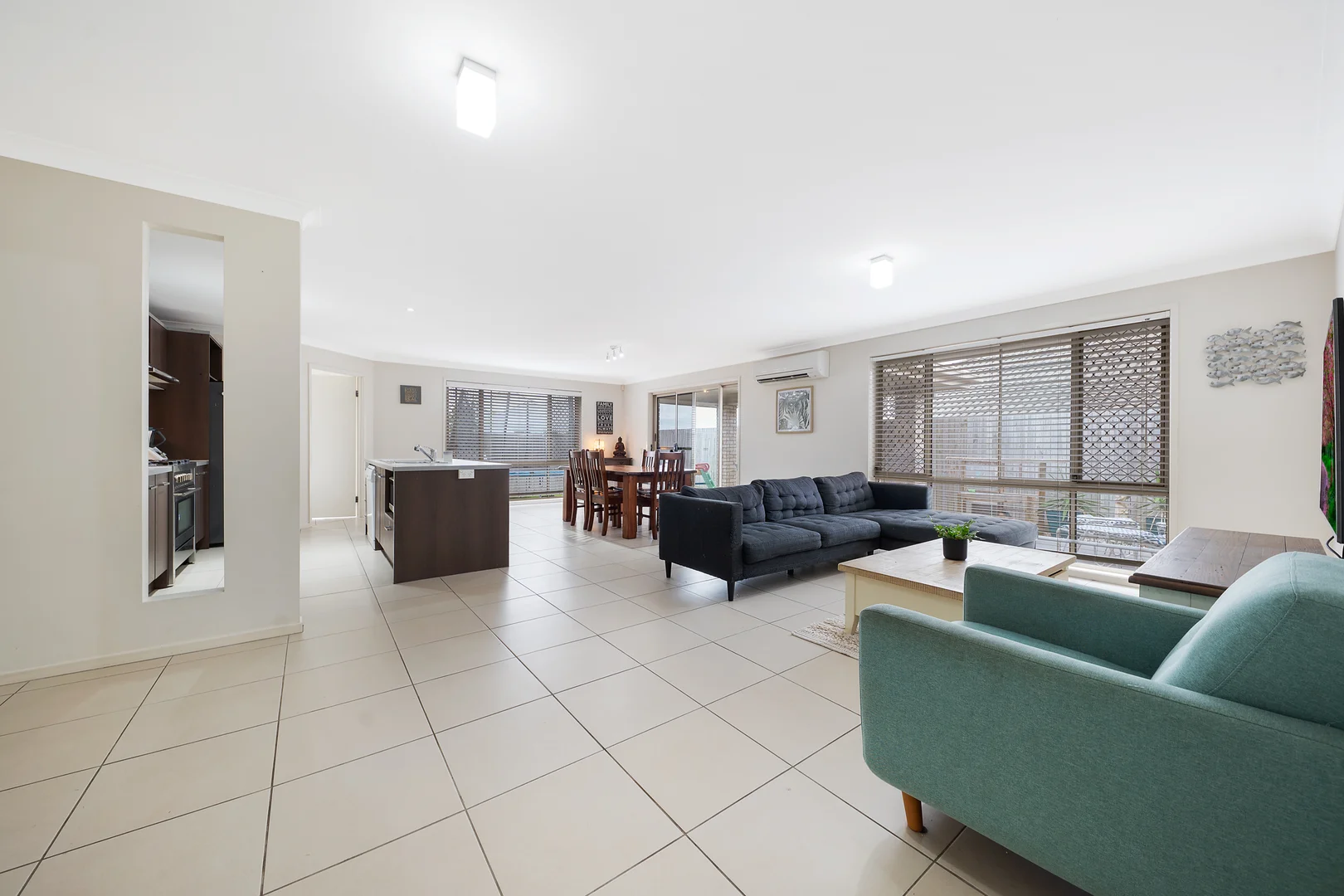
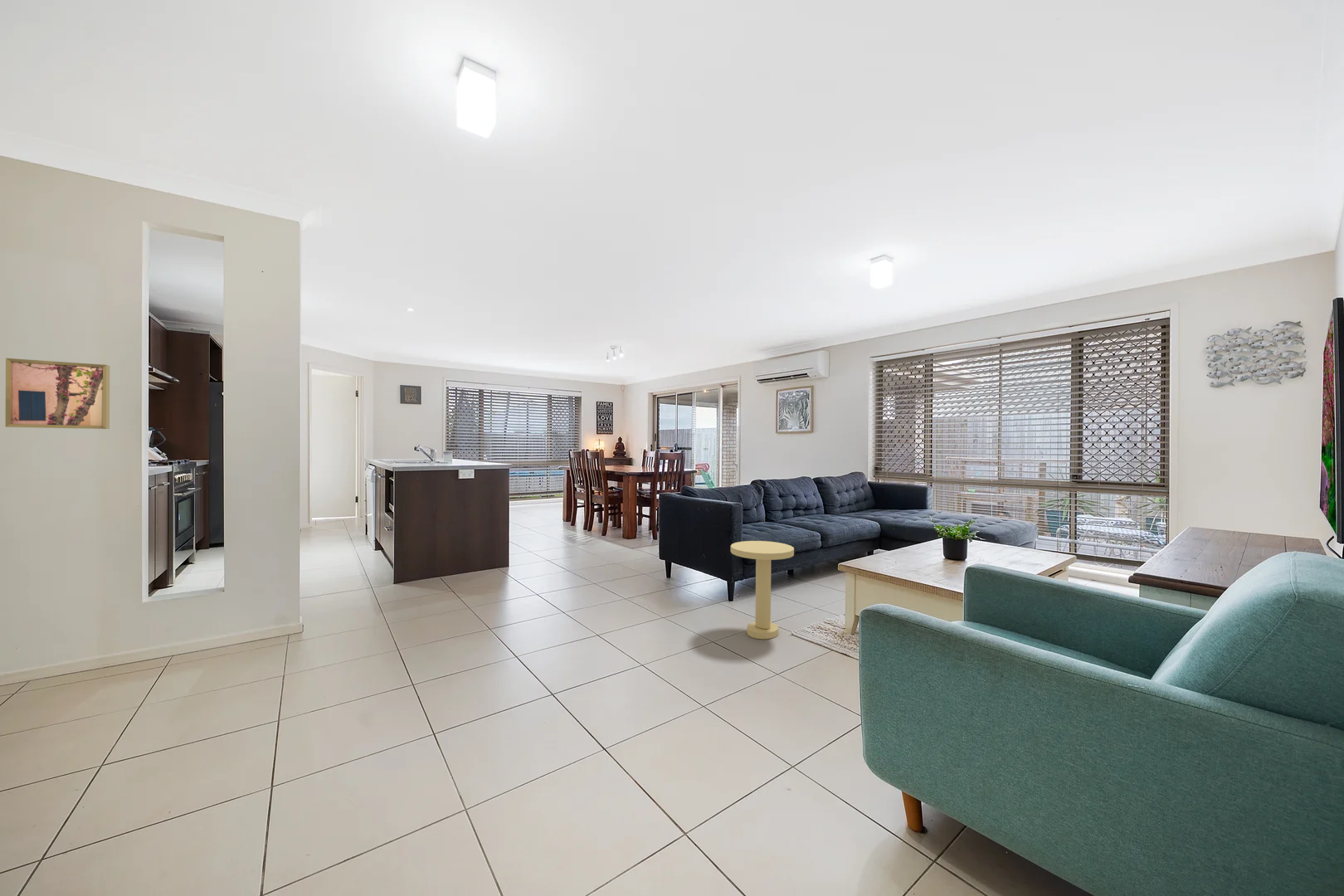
+ wall art [5,358,110,430]
+ side table [730,540,795,640]
